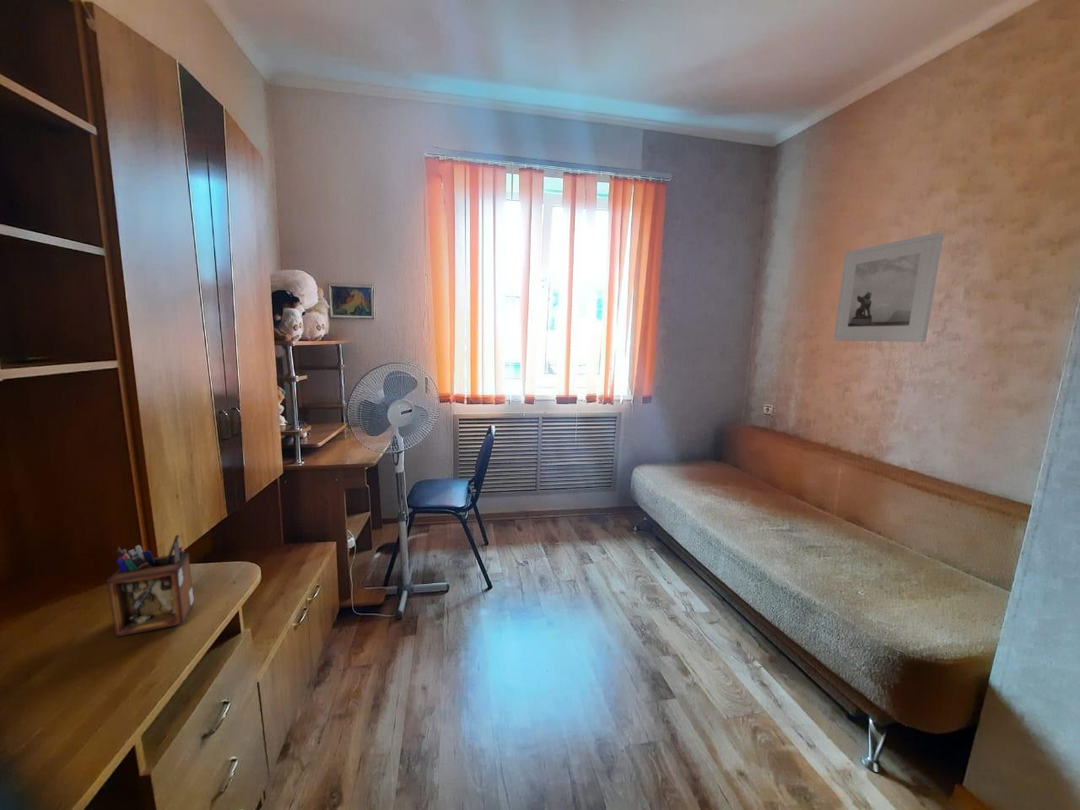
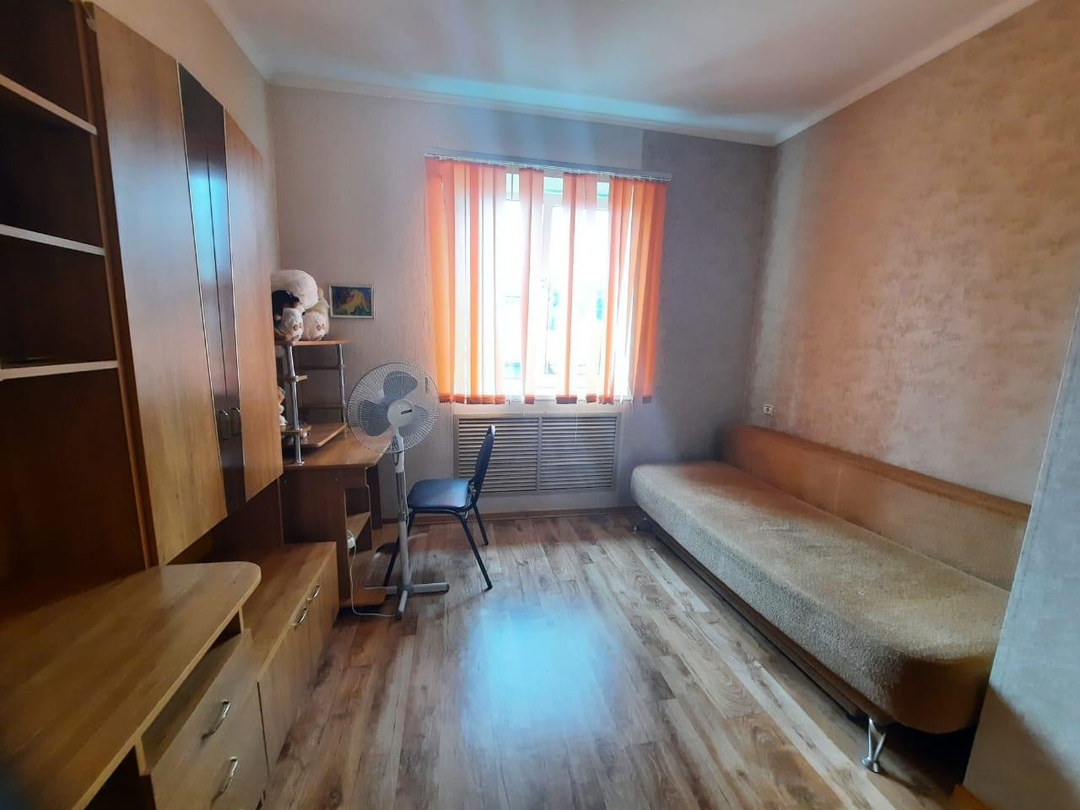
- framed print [833,231,945,343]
- desk organizer [106,534,195,638]
